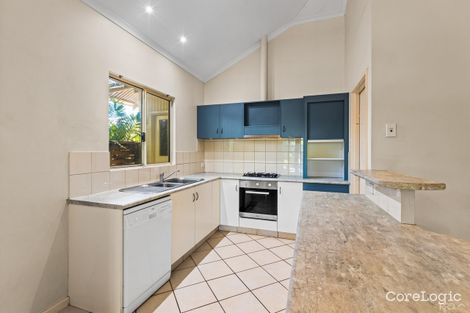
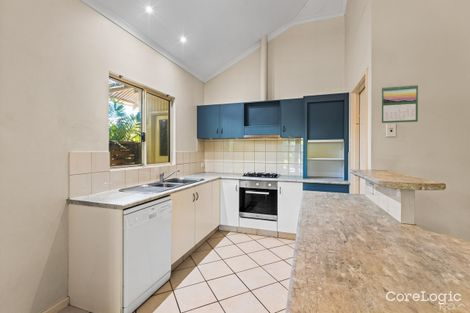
+ calendar [381,84,419,124]
